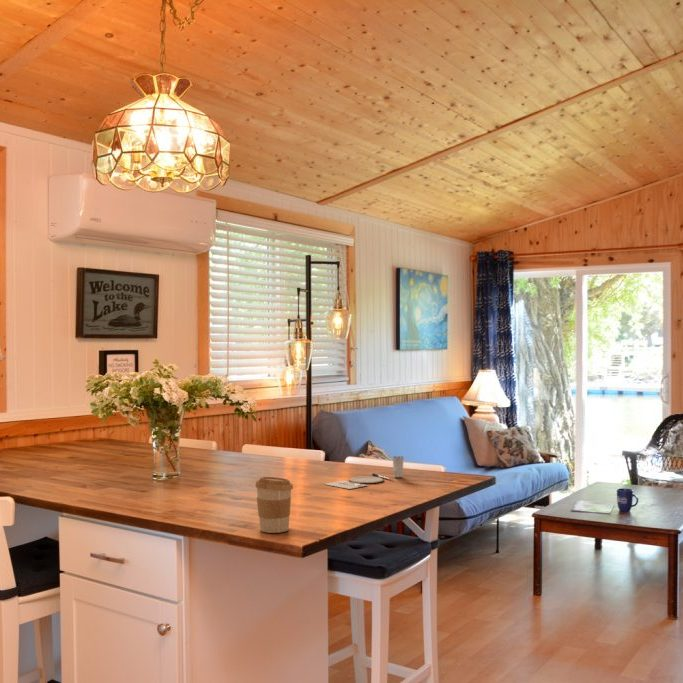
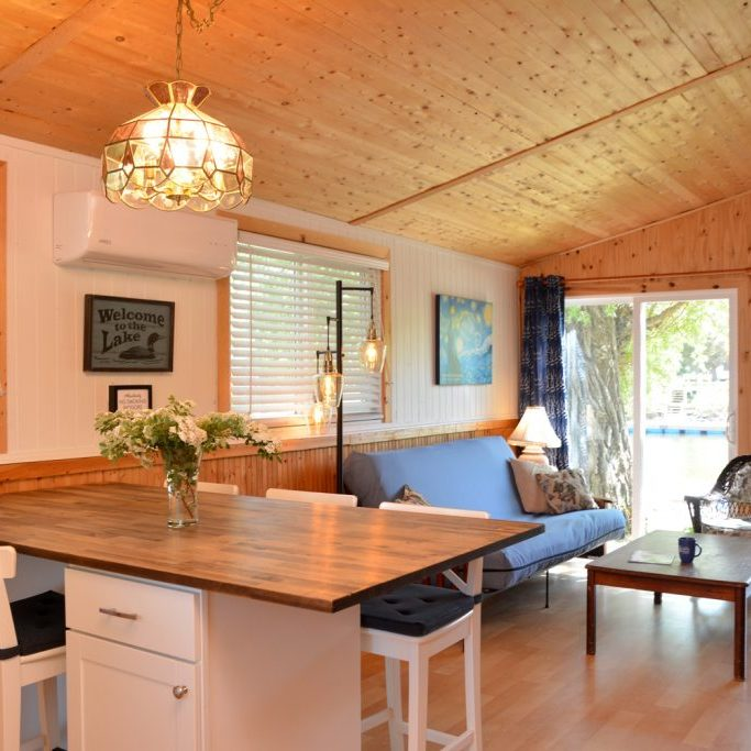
- placemat [324,455,405,490]
- coffee cup [254,476,294,534]
